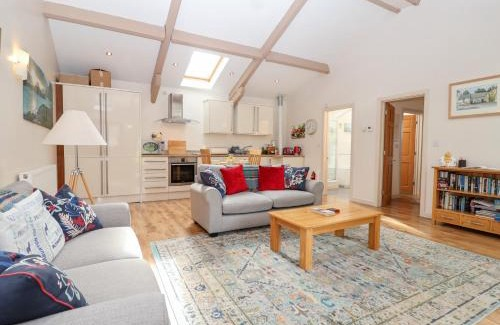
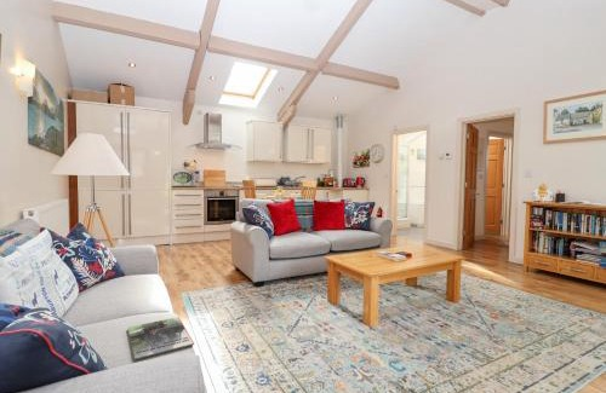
+ magazine [127,316,195,362]
